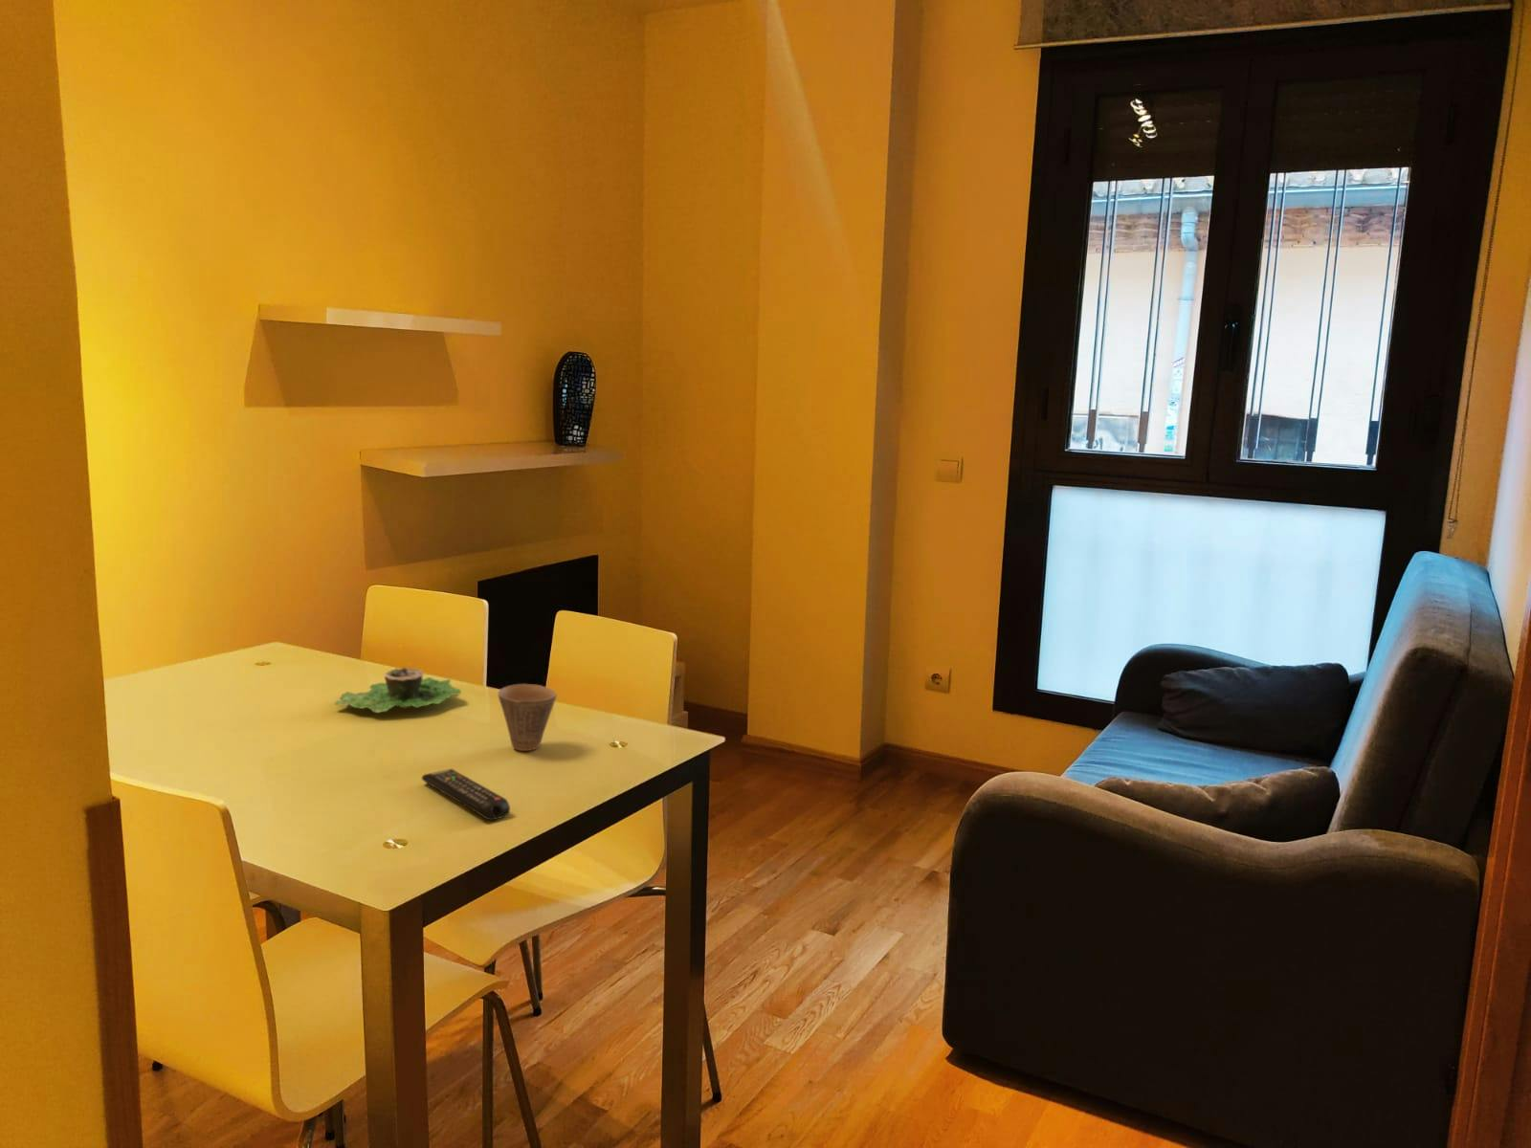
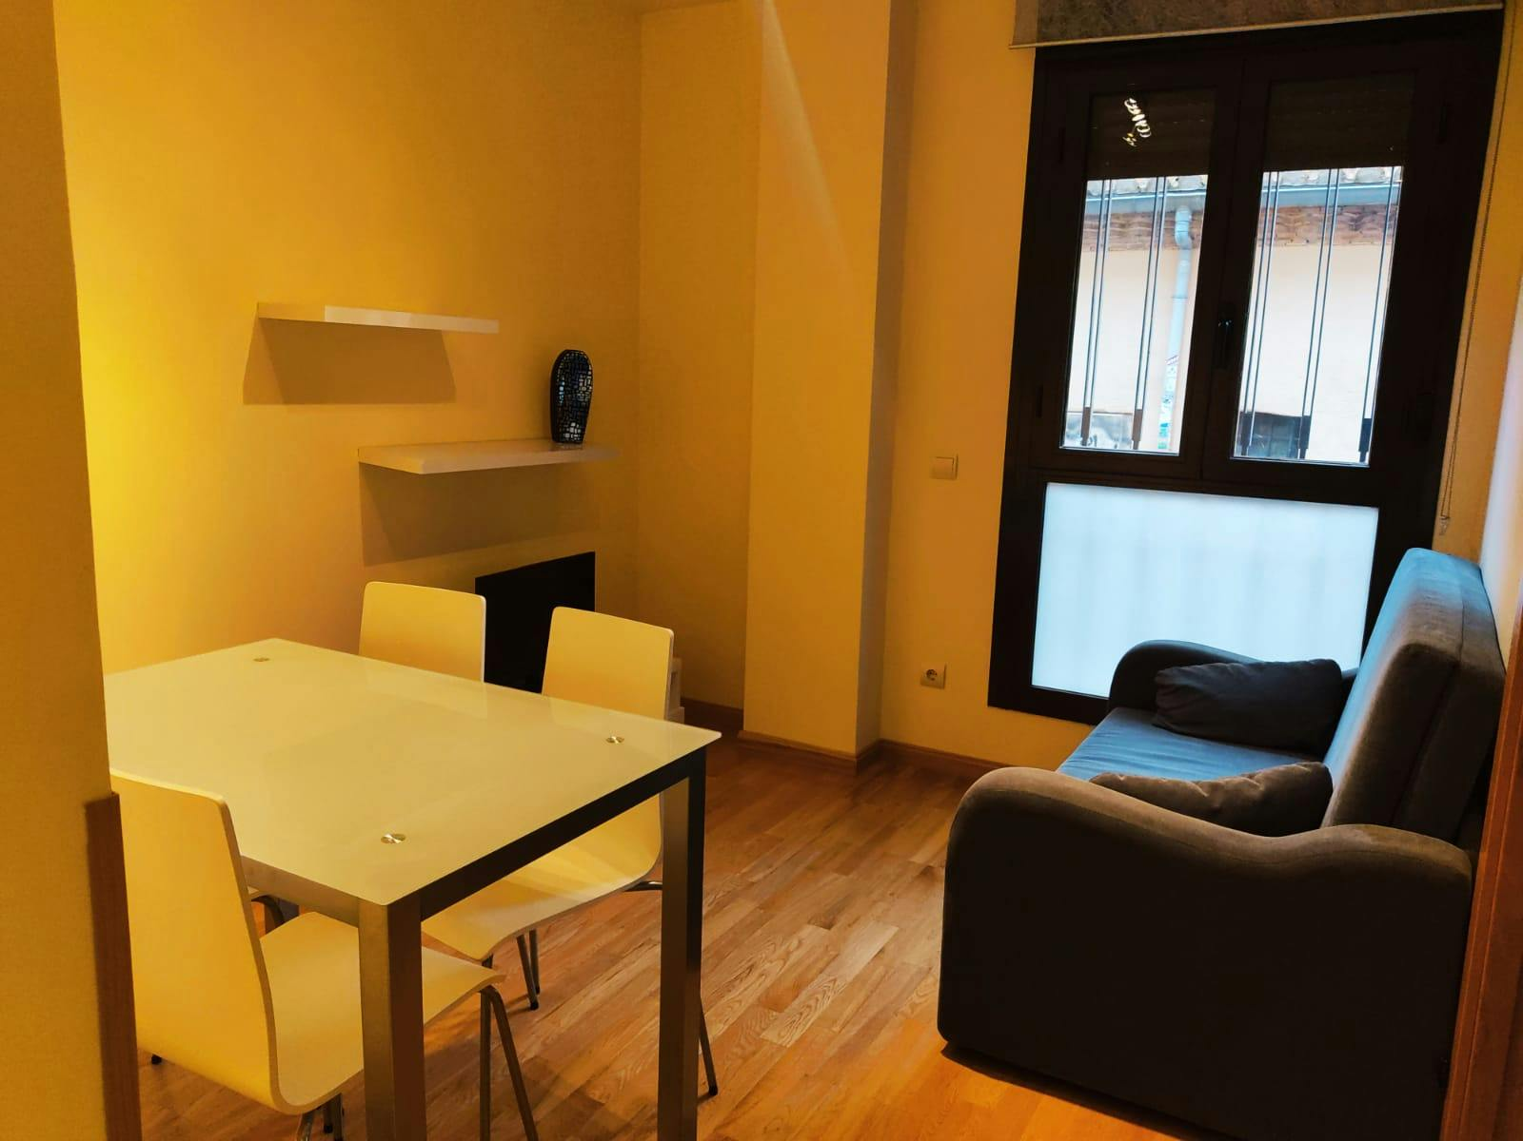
- succulent planter [333,666,462,714]
- cup [497,683,558,752]
- remote control [421,768,511,821]
